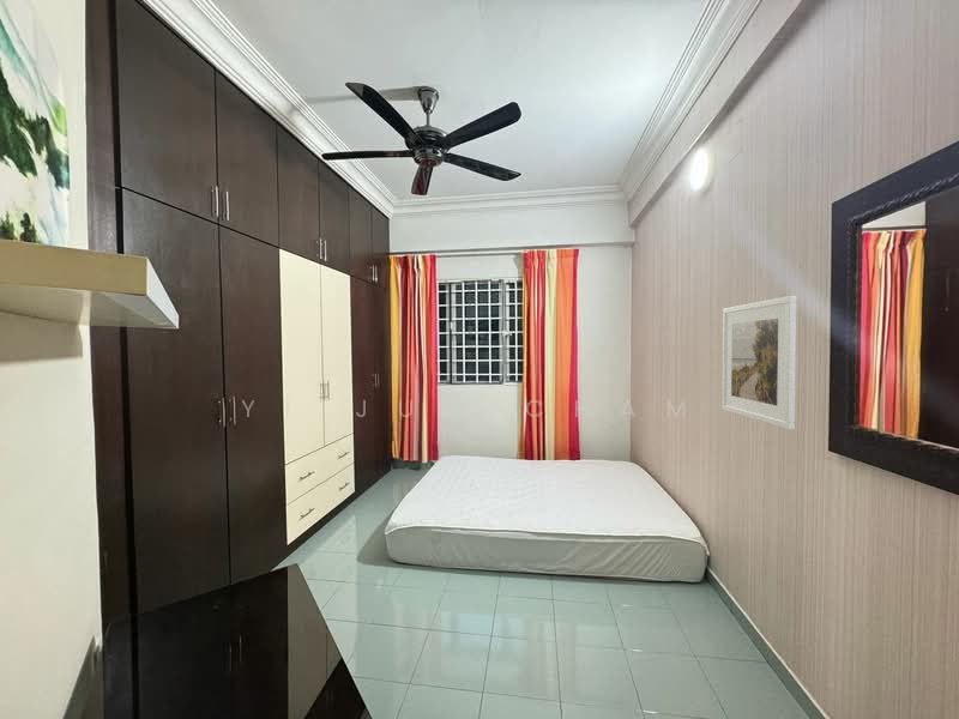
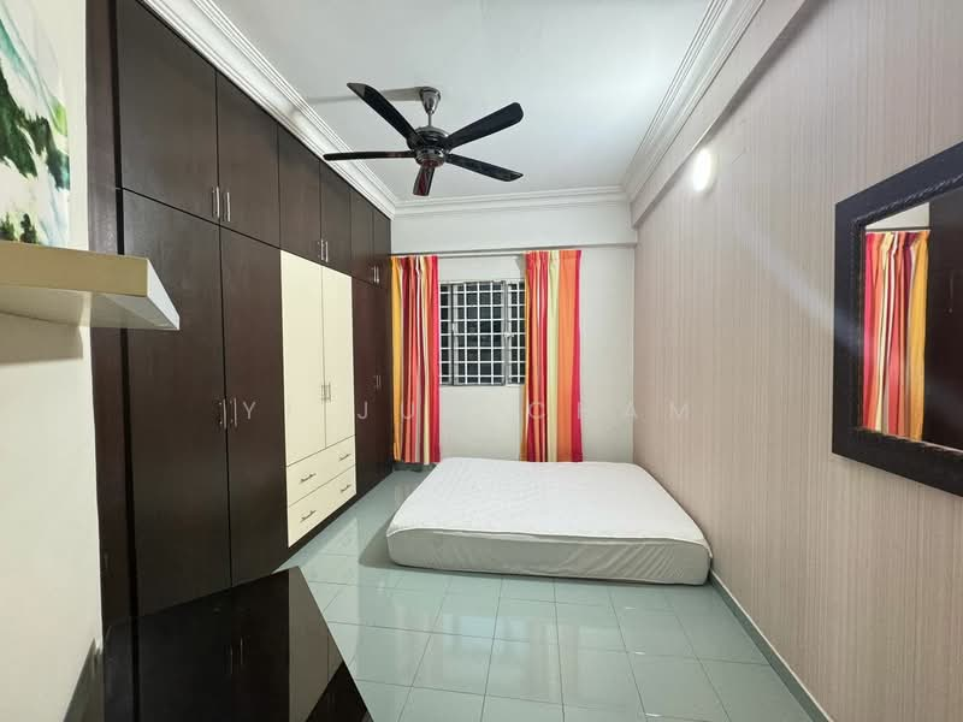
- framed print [720,295,798,430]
